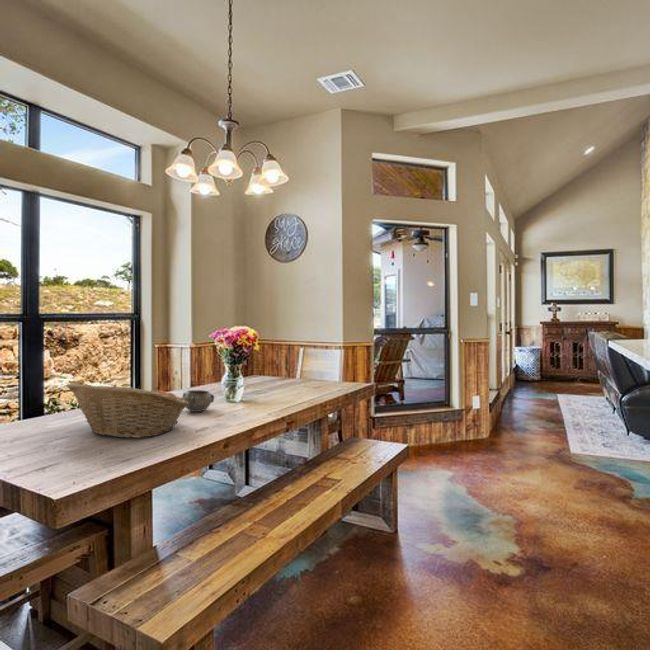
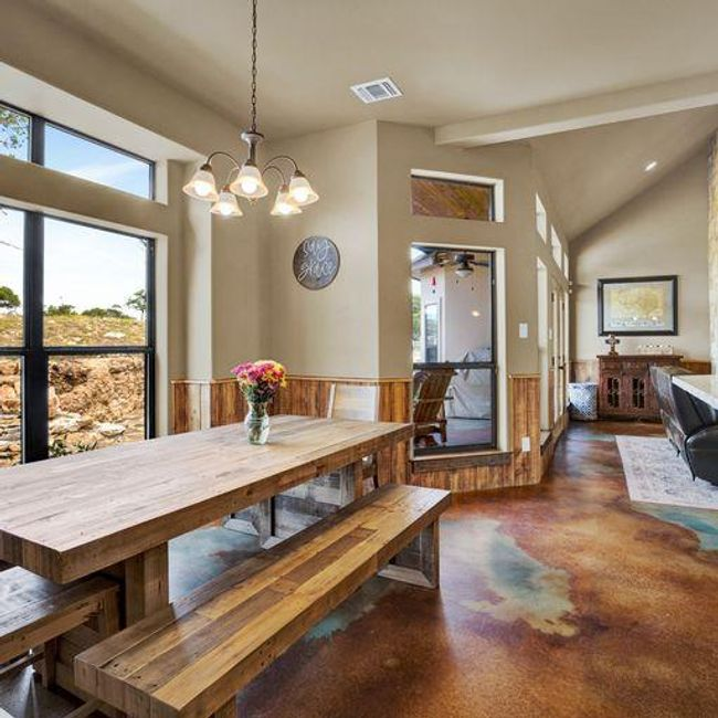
- fruit basket [66,382,189,439]
- decorative bowl [182,389,215,413]
